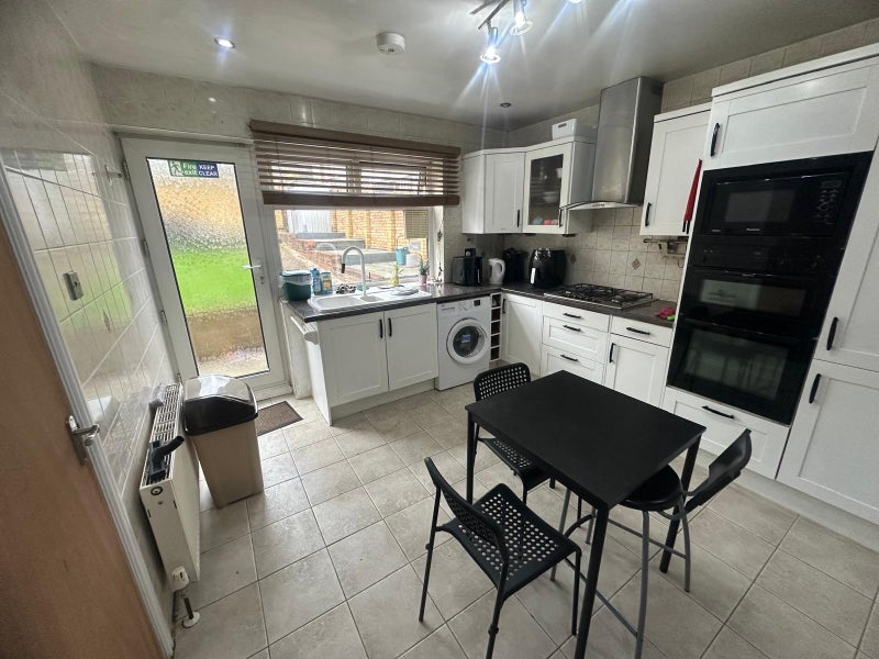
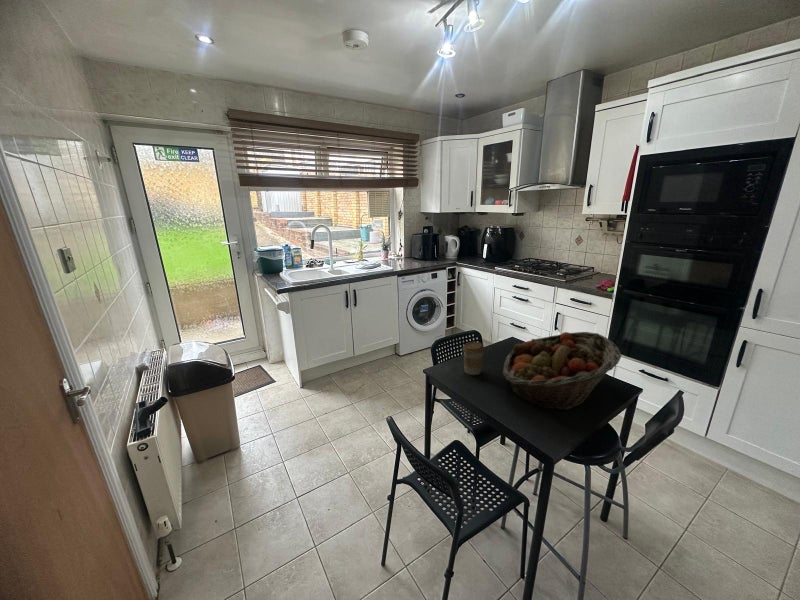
+ fruit basket [501,331,623,412]
+ coffee cup [462,341,486,376]
